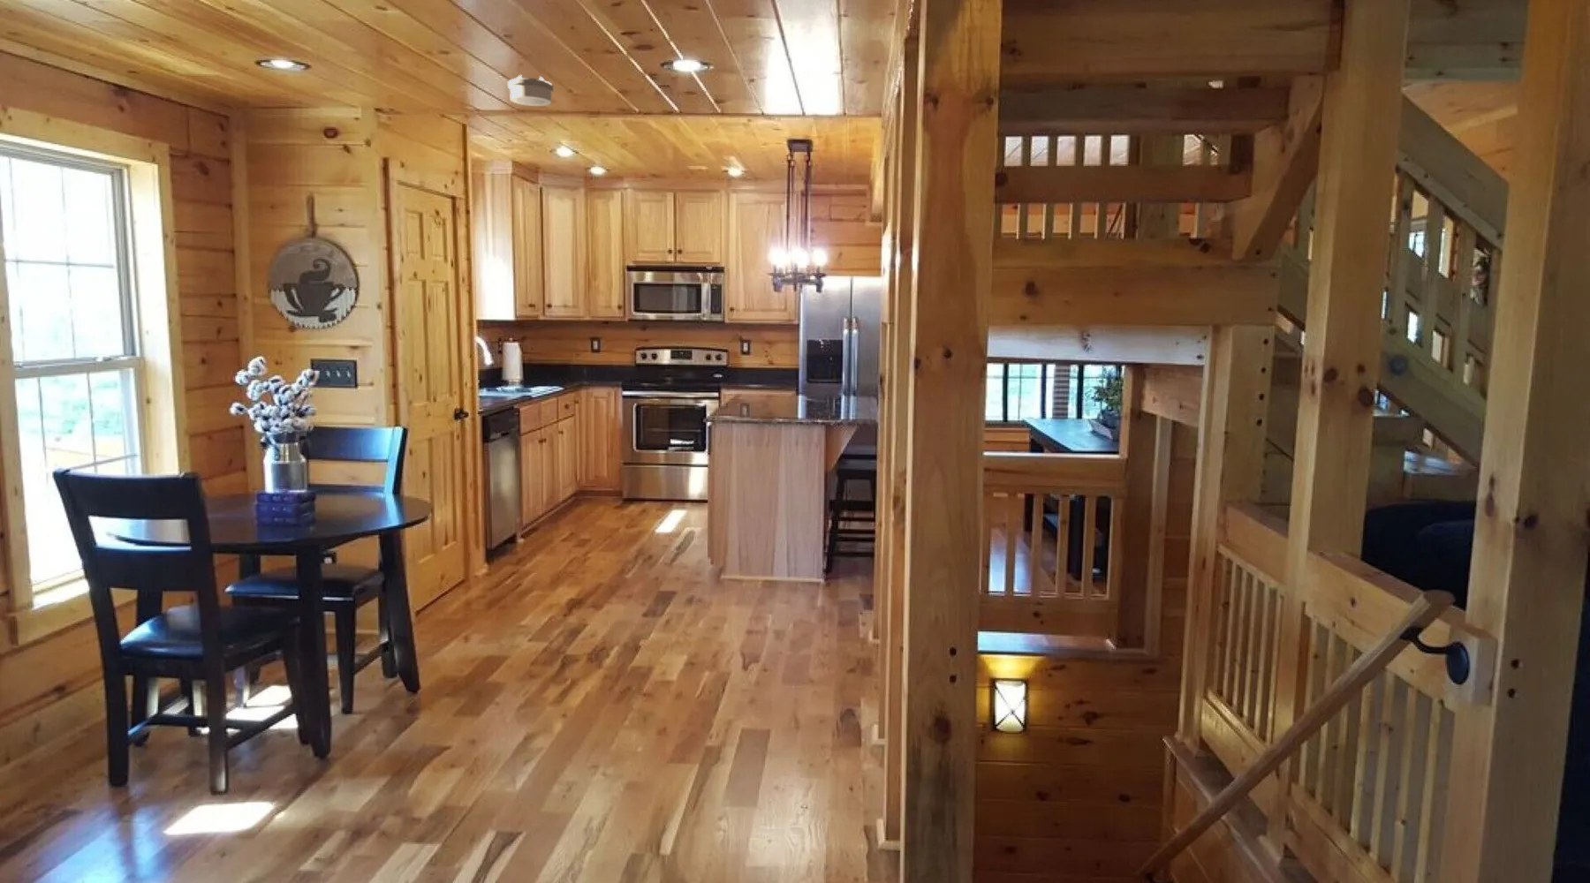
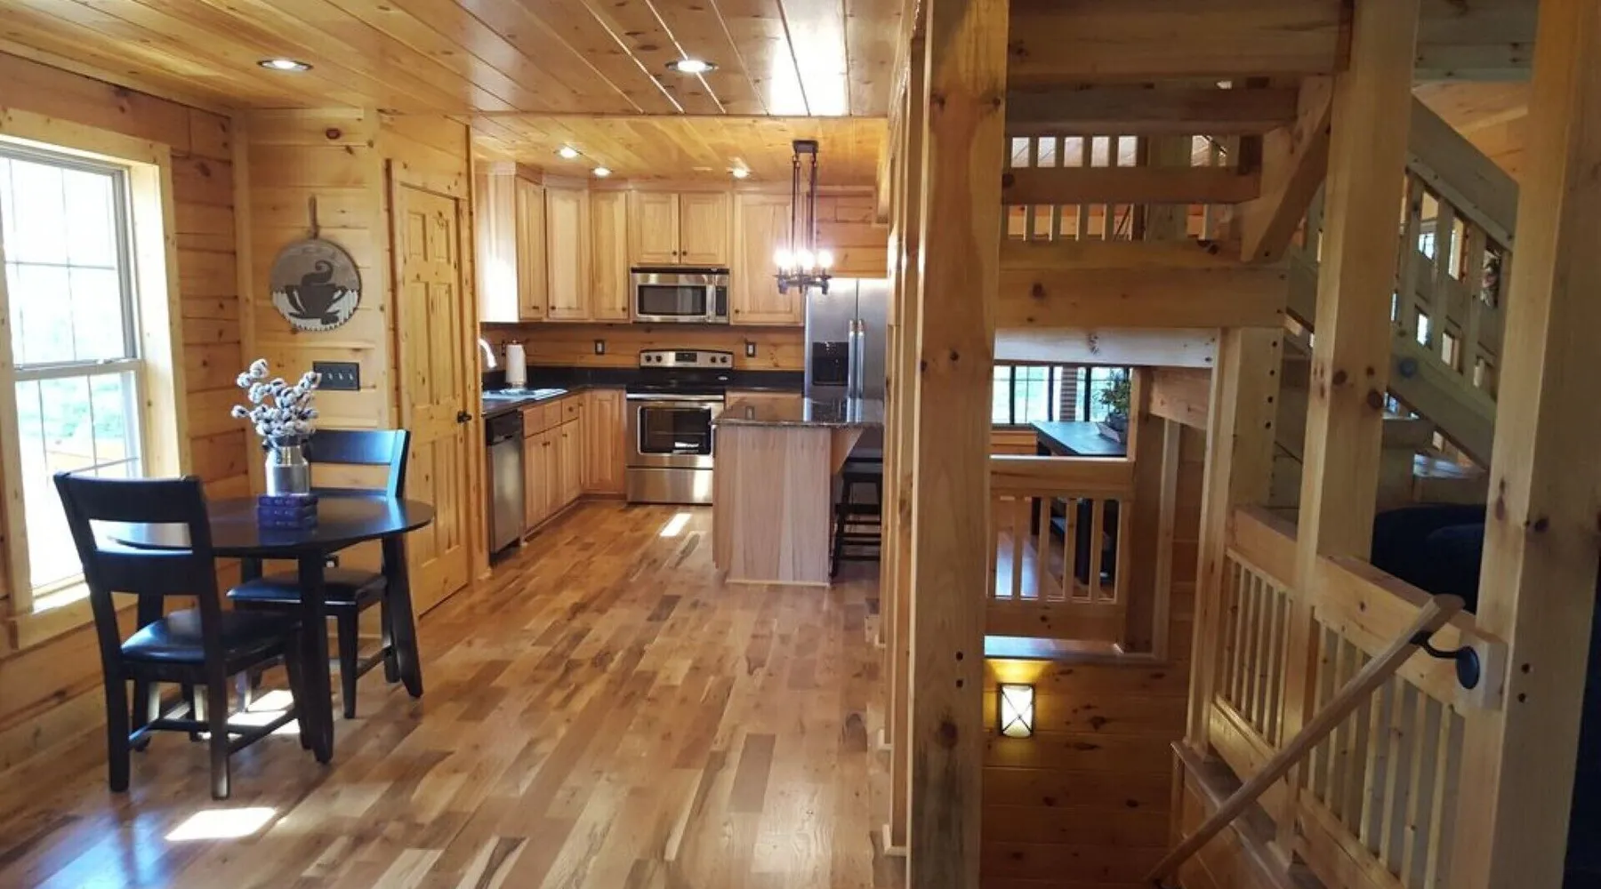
- smoke detector [507,74,555,107]
